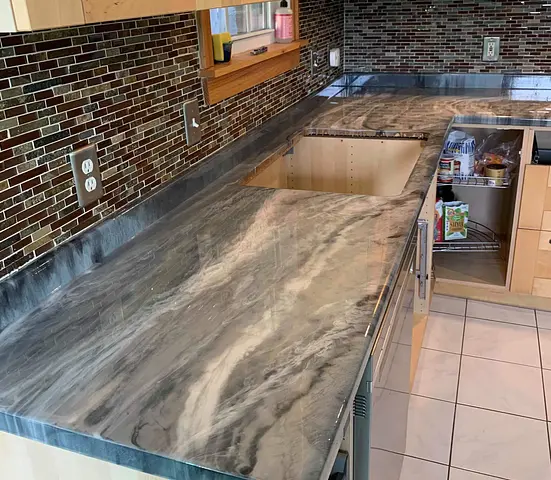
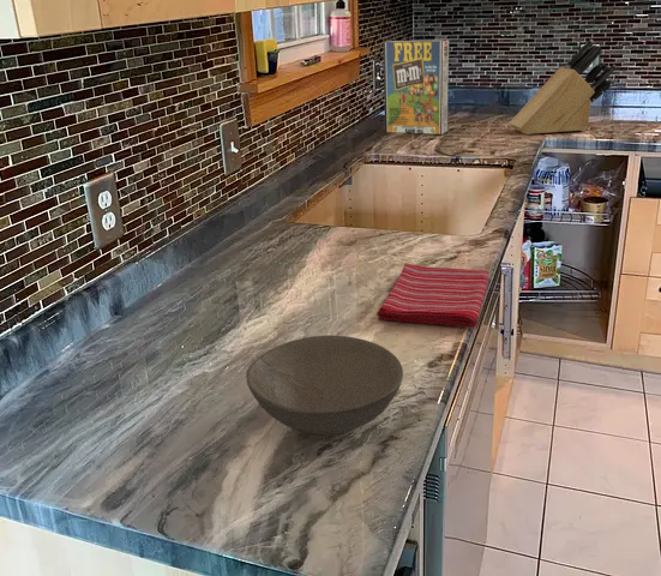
+ soup bowl [245,335,404,436]
+ cereal box [383,38,450,136]
+ dish towel [375,262,489,329]
+ knife block [509,38,618,136]
